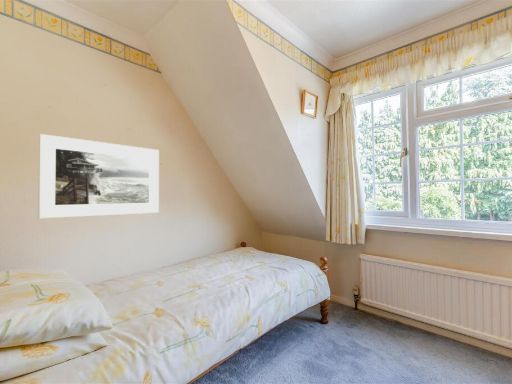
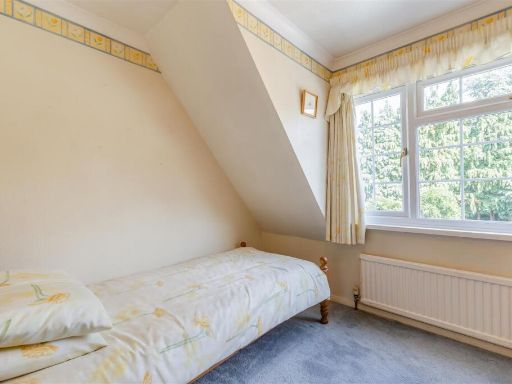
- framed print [37,133,160,220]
